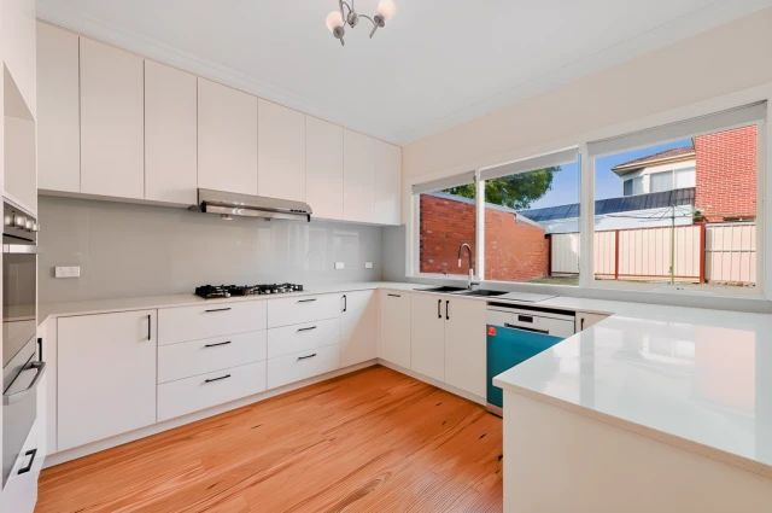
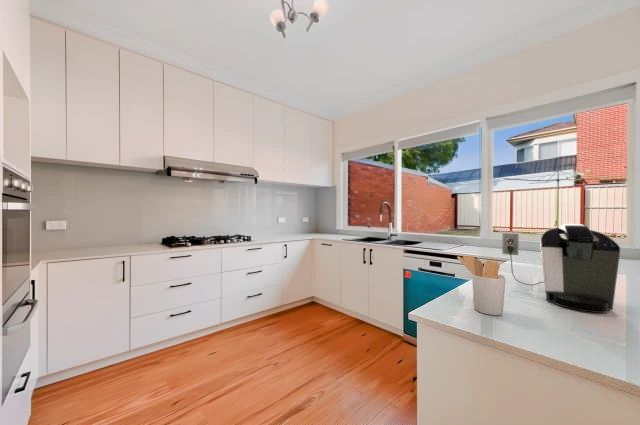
+ coffee maker [501,223,621,314]
+ utensil holder [456,255,507,316]
